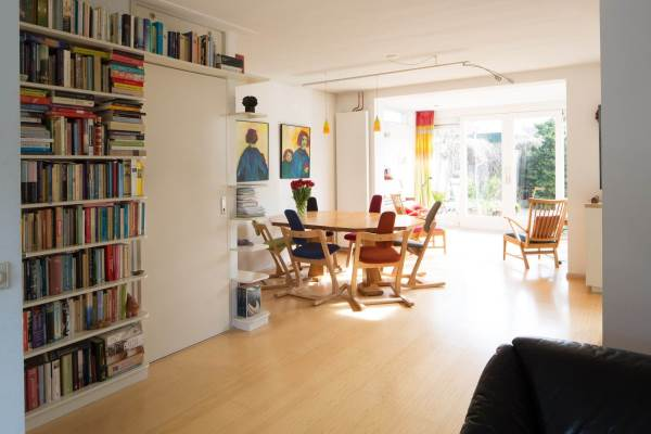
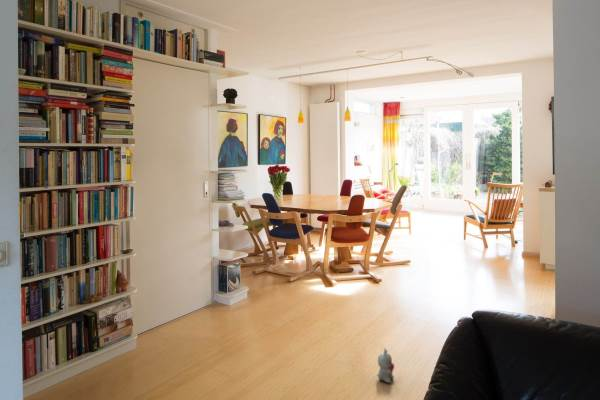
+ plush toy [376,347,395,384]
